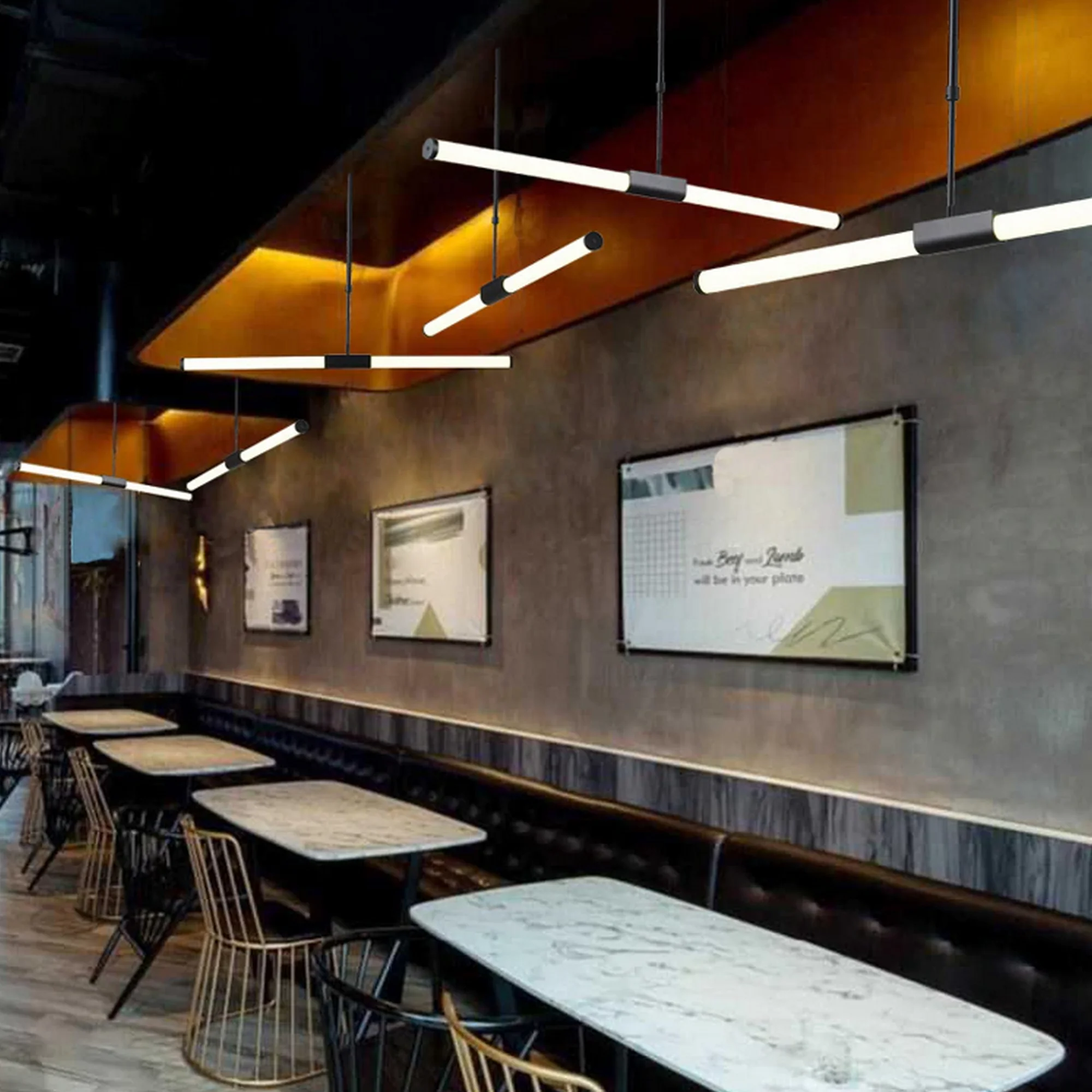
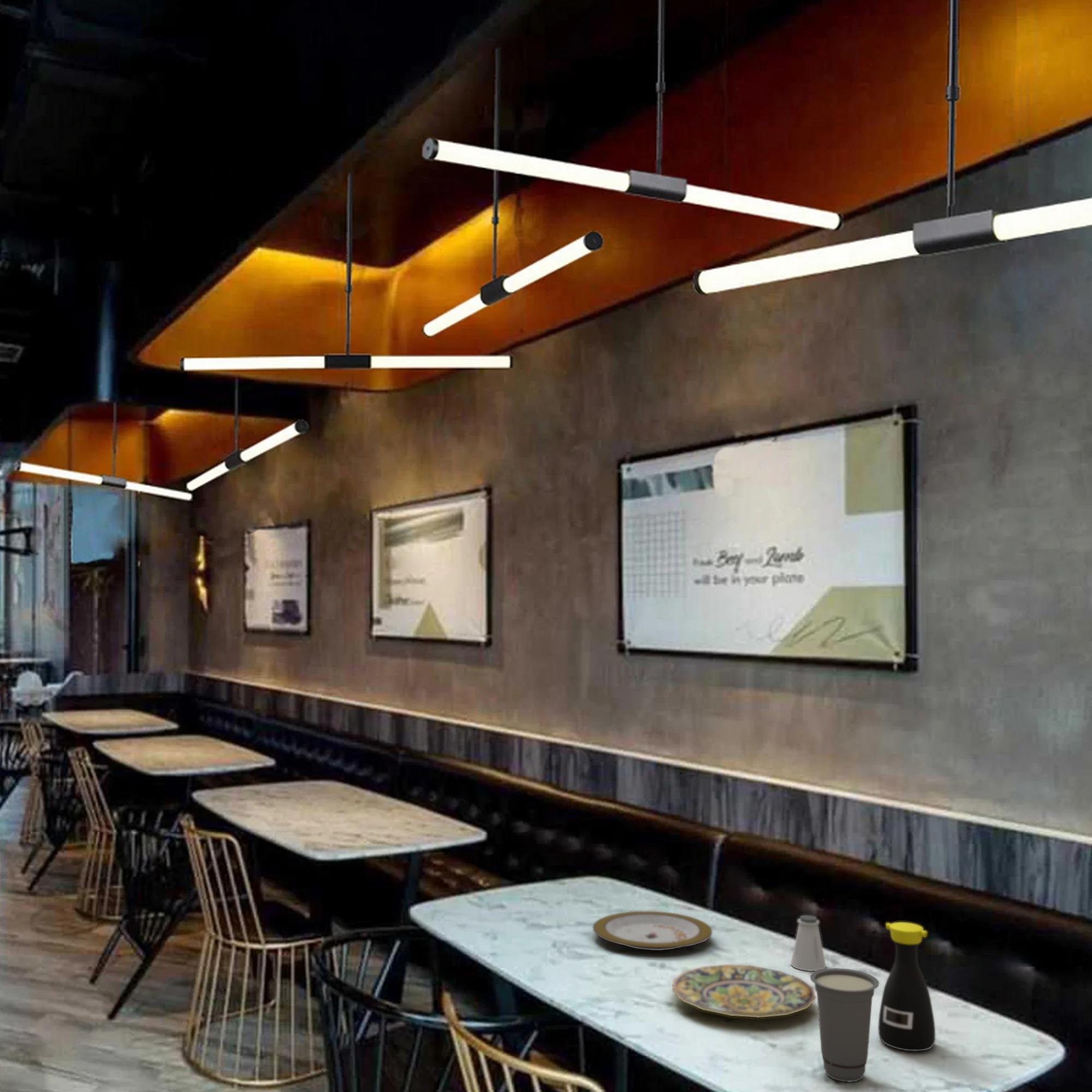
+ plate [592,911,713,951]
+ saltshaker [790,915,827,972]
+ bottle [877,922,936,1052]
+ plate [672,964,816,1018]
+ cup [810,968,880,1082]
